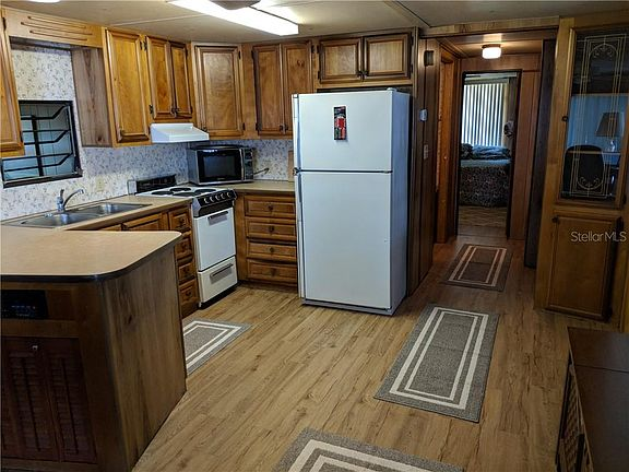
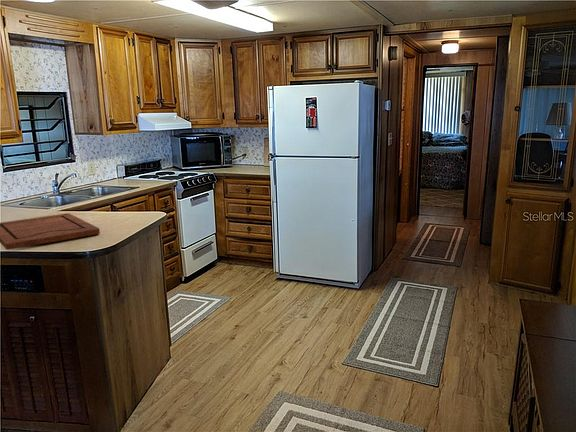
+ cutting board [0,212,101,251]
